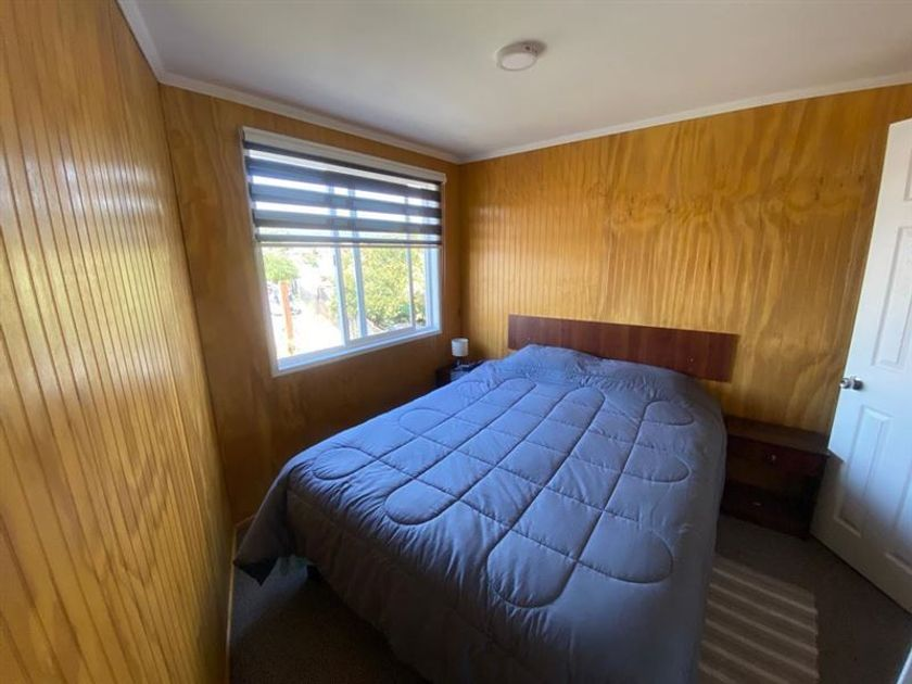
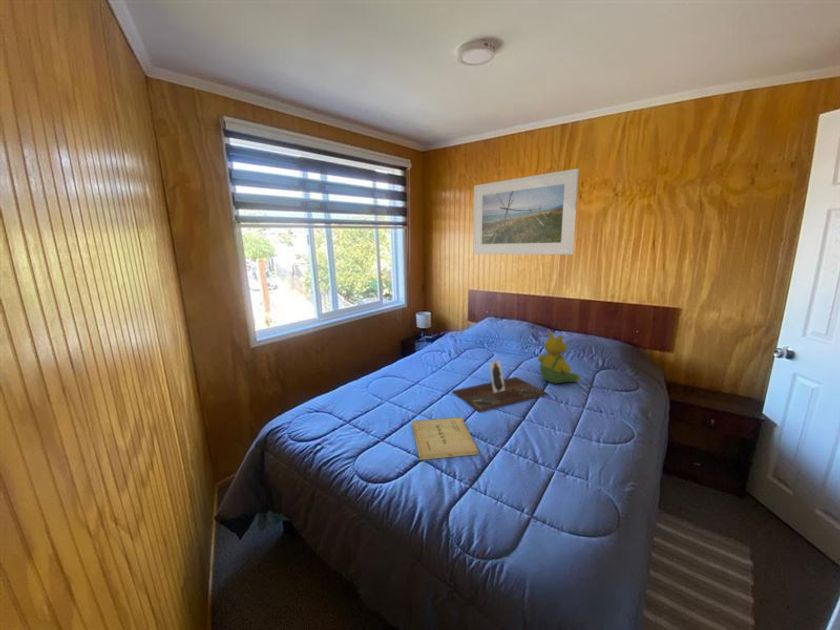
+ book [411,416,479,461]
+ teddy bear [537,331,581,384]
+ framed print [472,168,580,256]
+ decorative tray [451,360,549,413]
